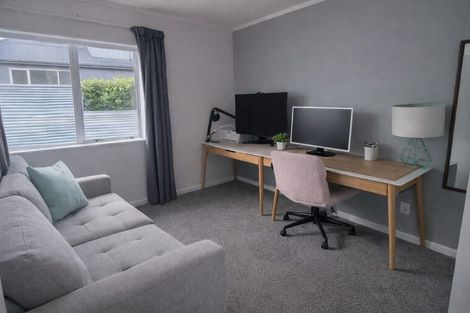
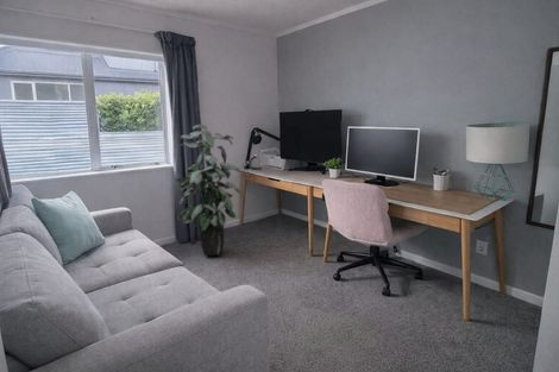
+ indoor plant [175,124,243,257]
